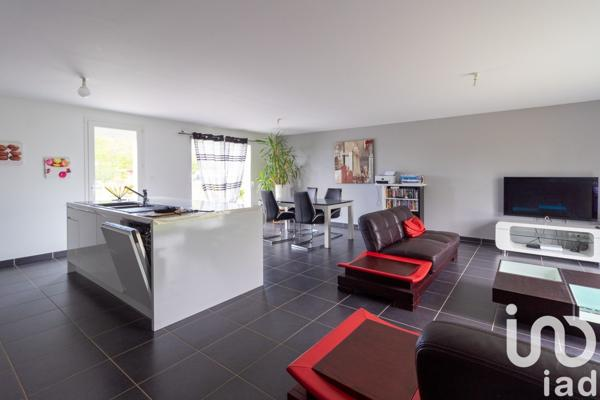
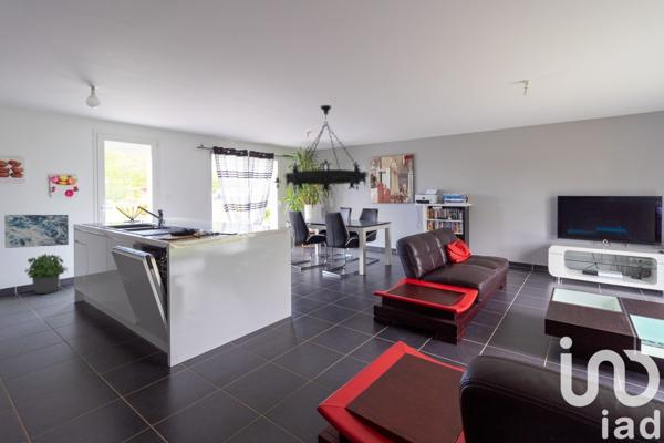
+ chandelier [273,104,378,193]
+ potted plant [24,253,69,295]
+ wall art [3,214,70,249]
